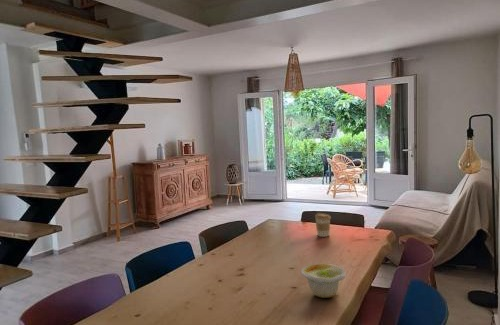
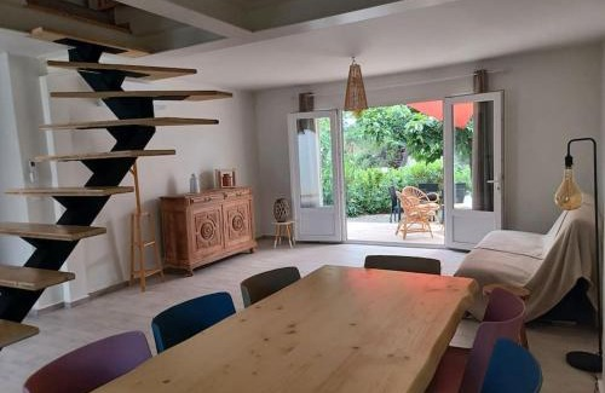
- bowl [300,263,347,299]
- coffee cup [314,212,332,238]
